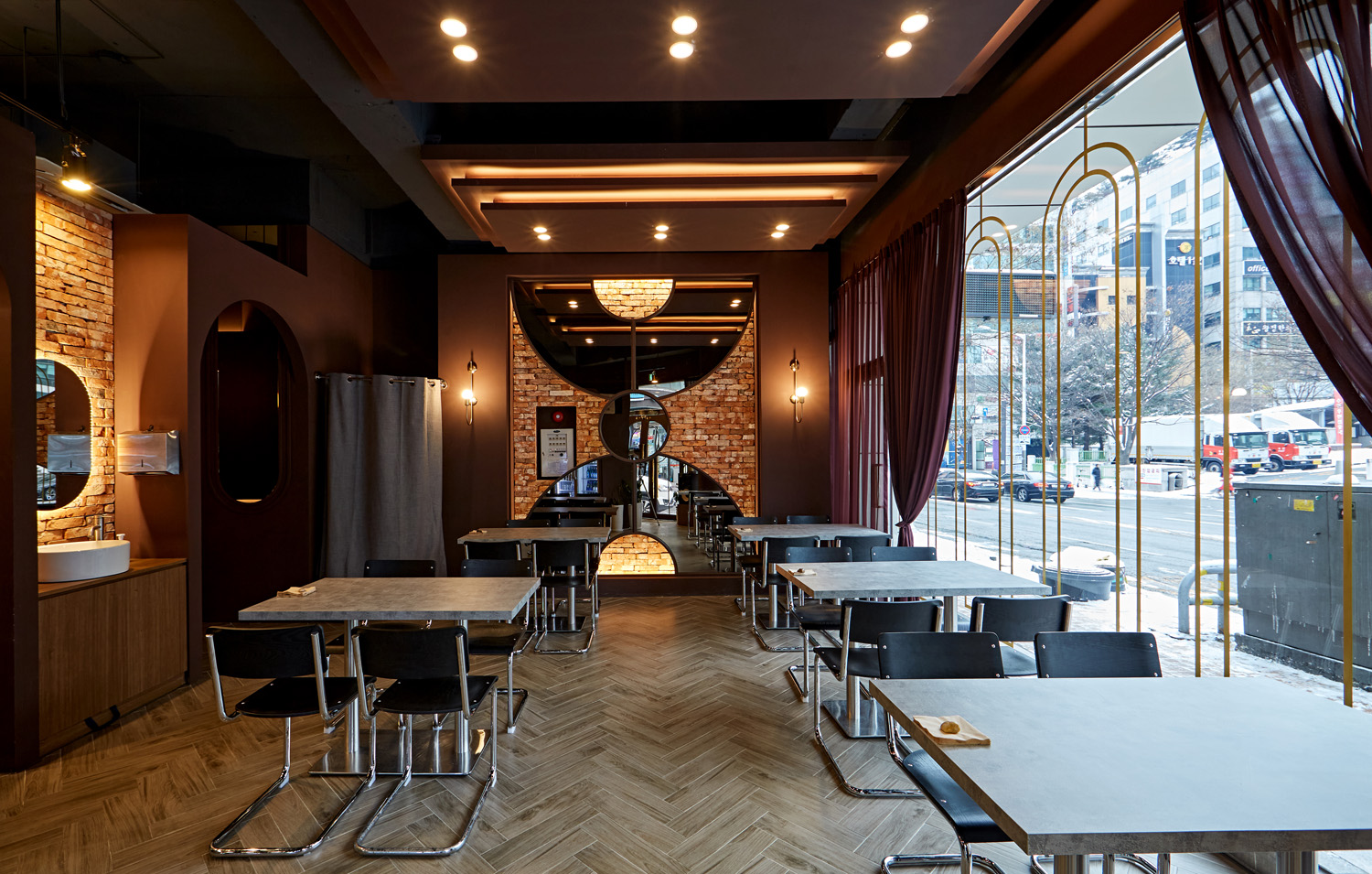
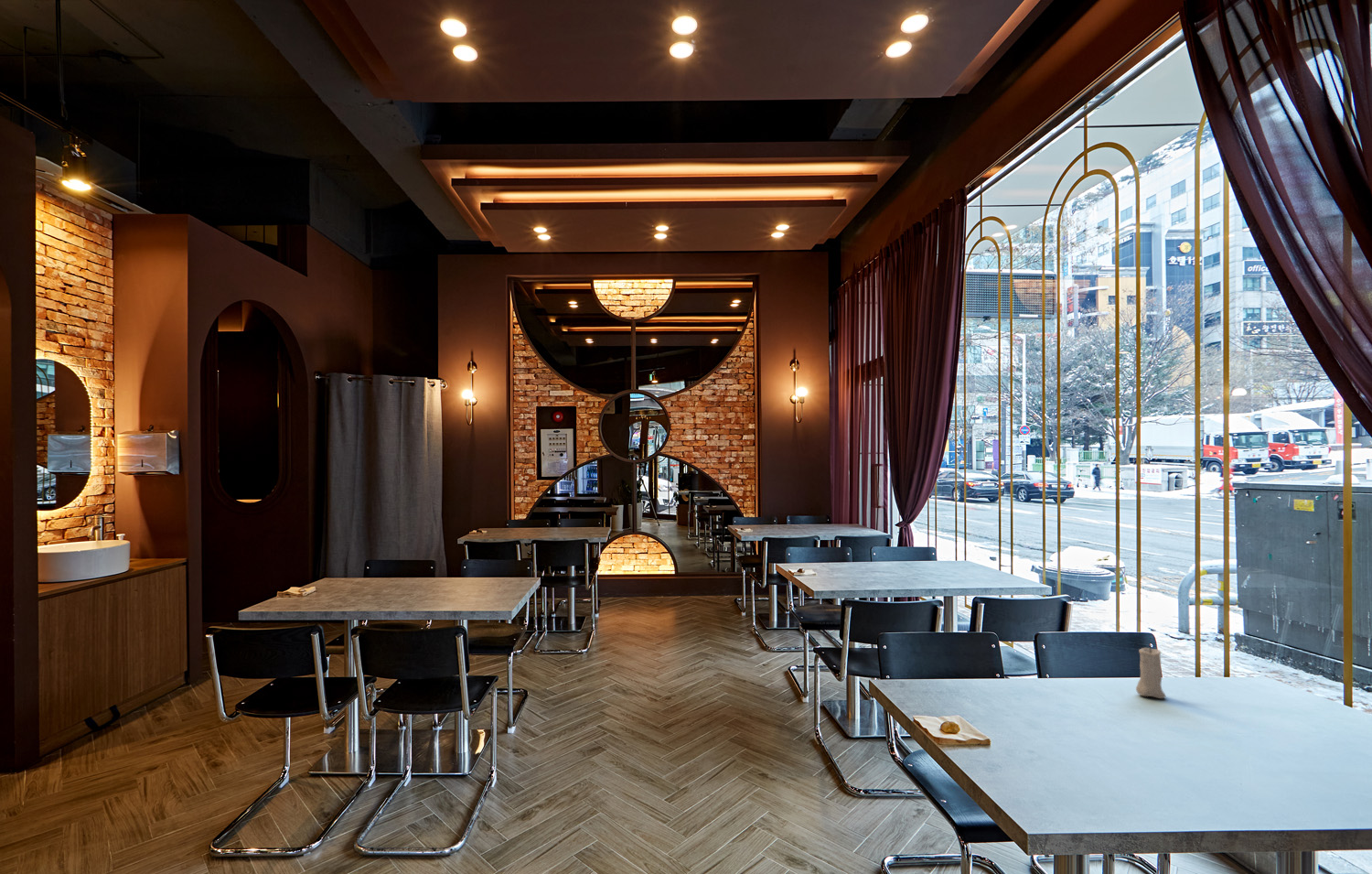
+ candle [1135,644,1167,699]
